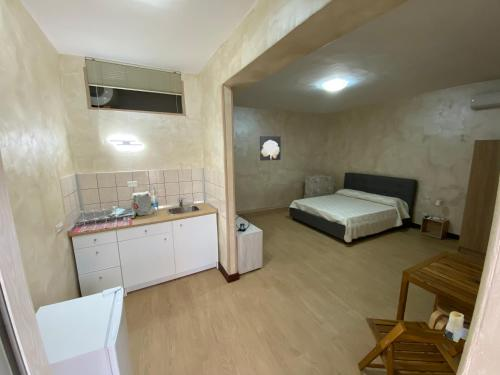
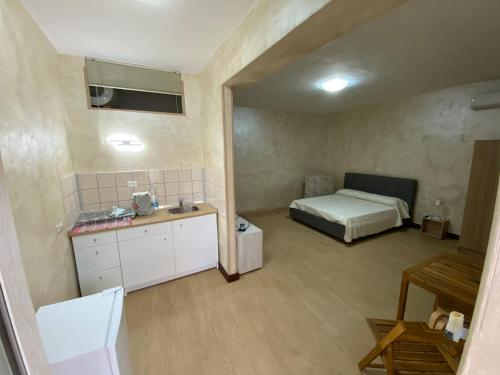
- wall art [259,135,282,162]
